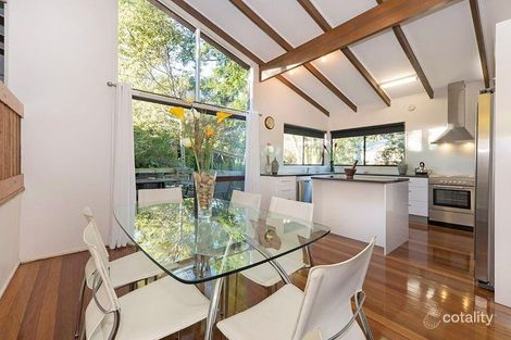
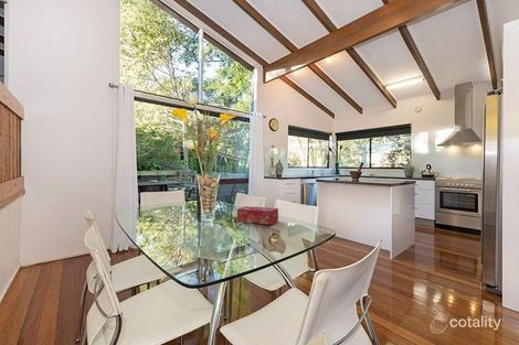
+ tissue box [236,205,279,226]
